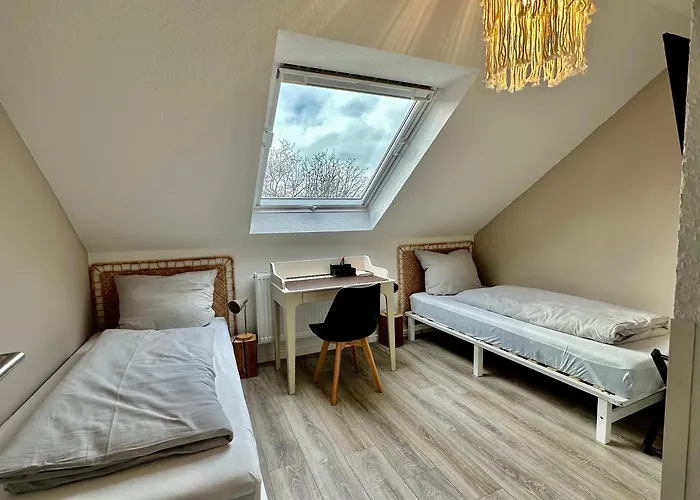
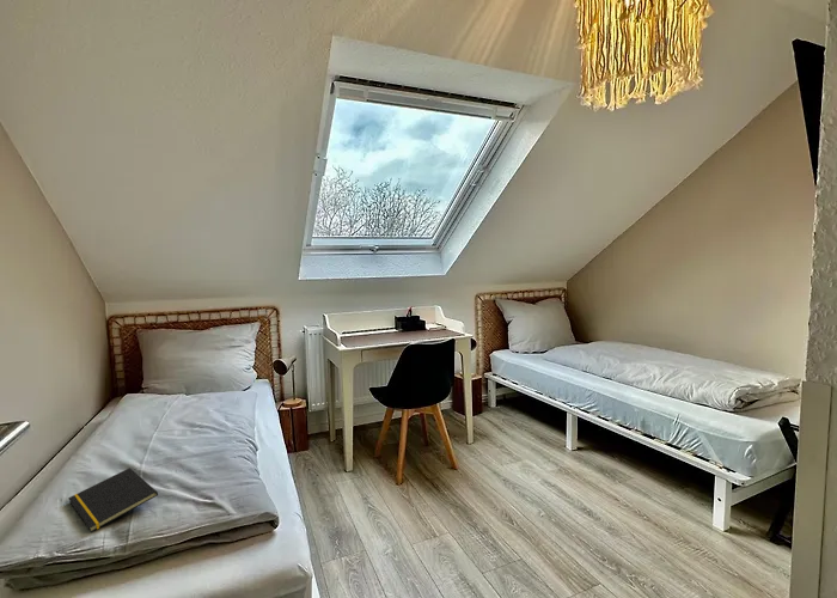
+ notepad [67,466,159,533]
